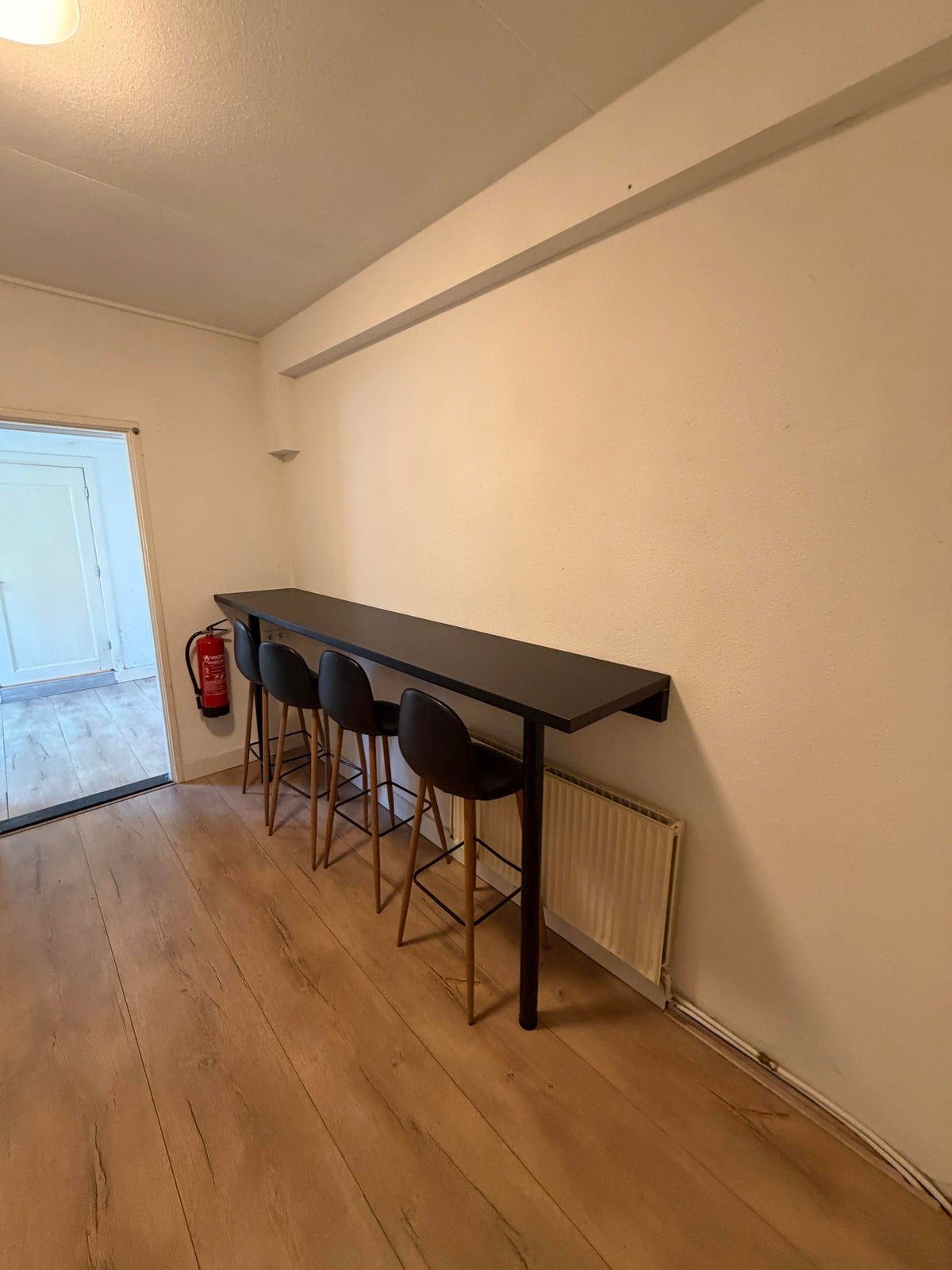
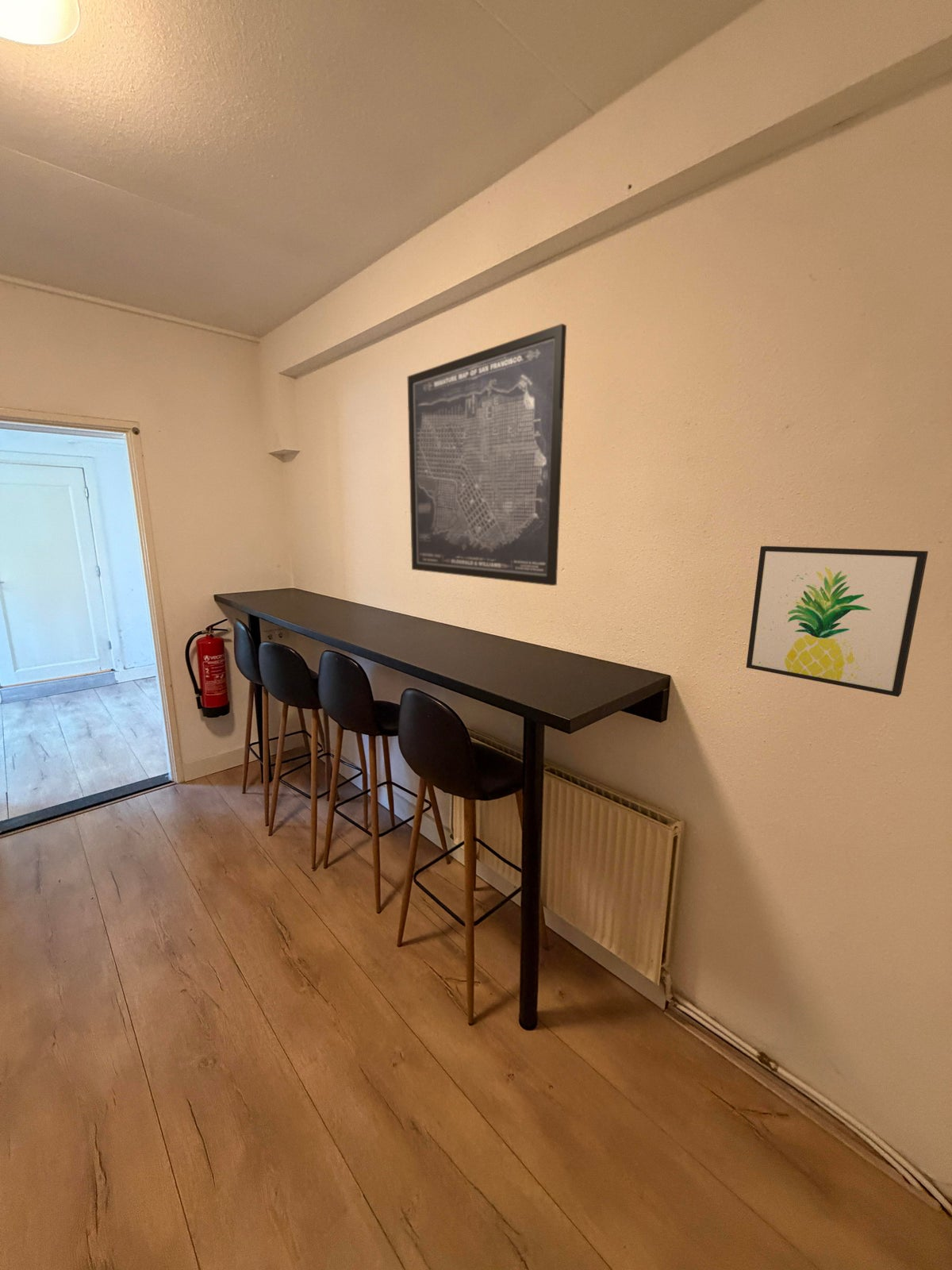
+ wall art [407,323,567,587]
+ wall art [746,545,929,698]
